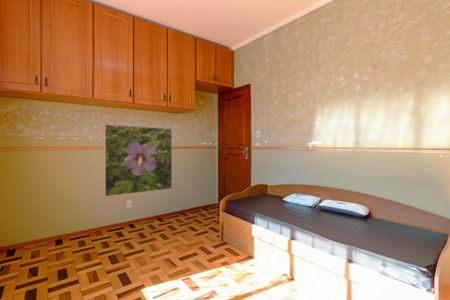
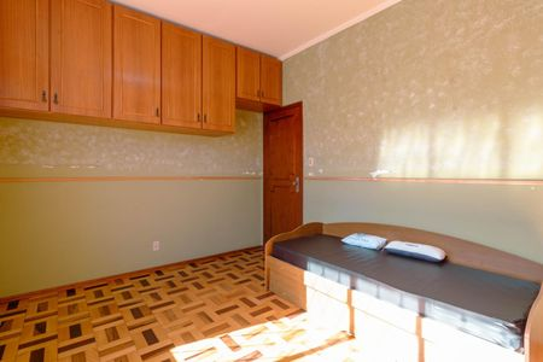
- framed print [103,123,173,198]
